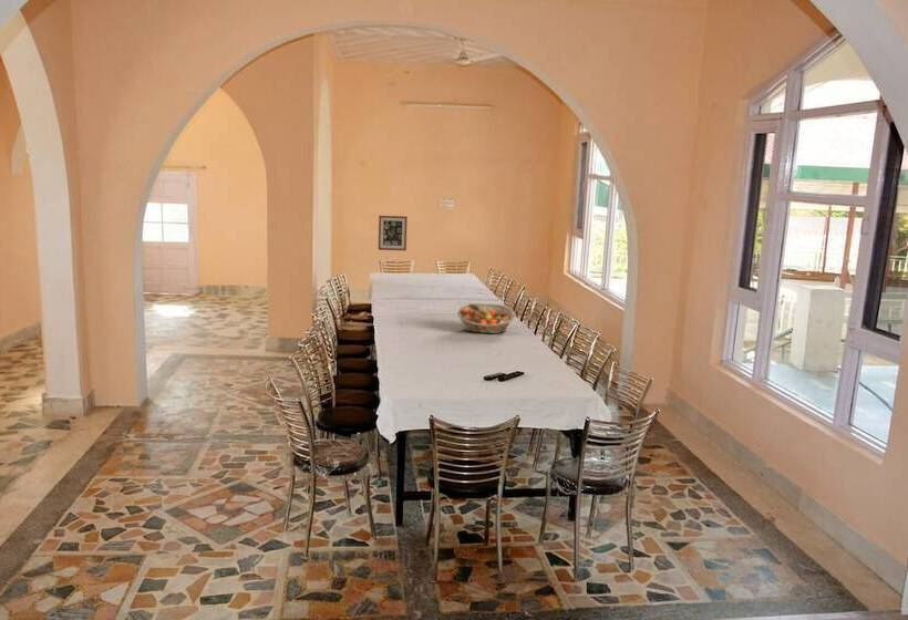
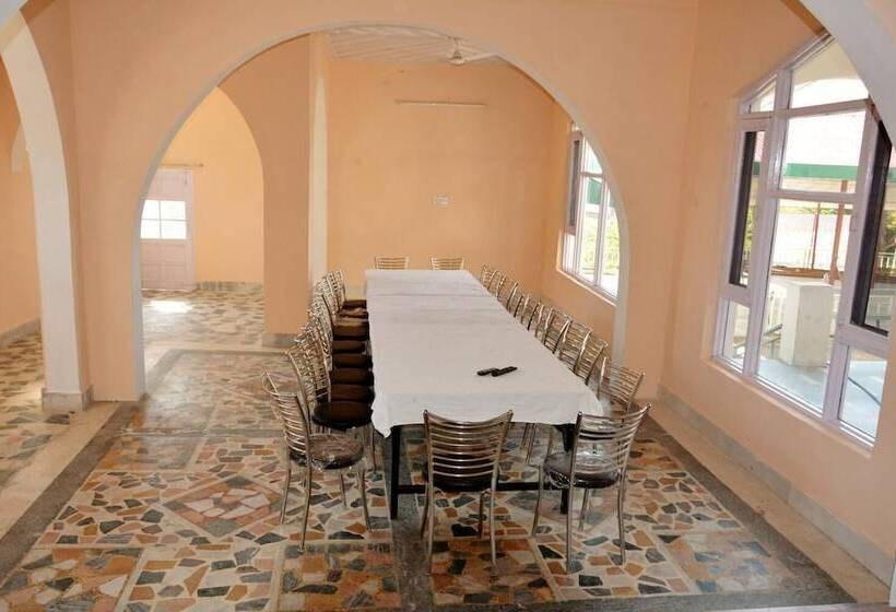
- fruit basket [456,302,516,334]
- wall art [378,215,409,251]
